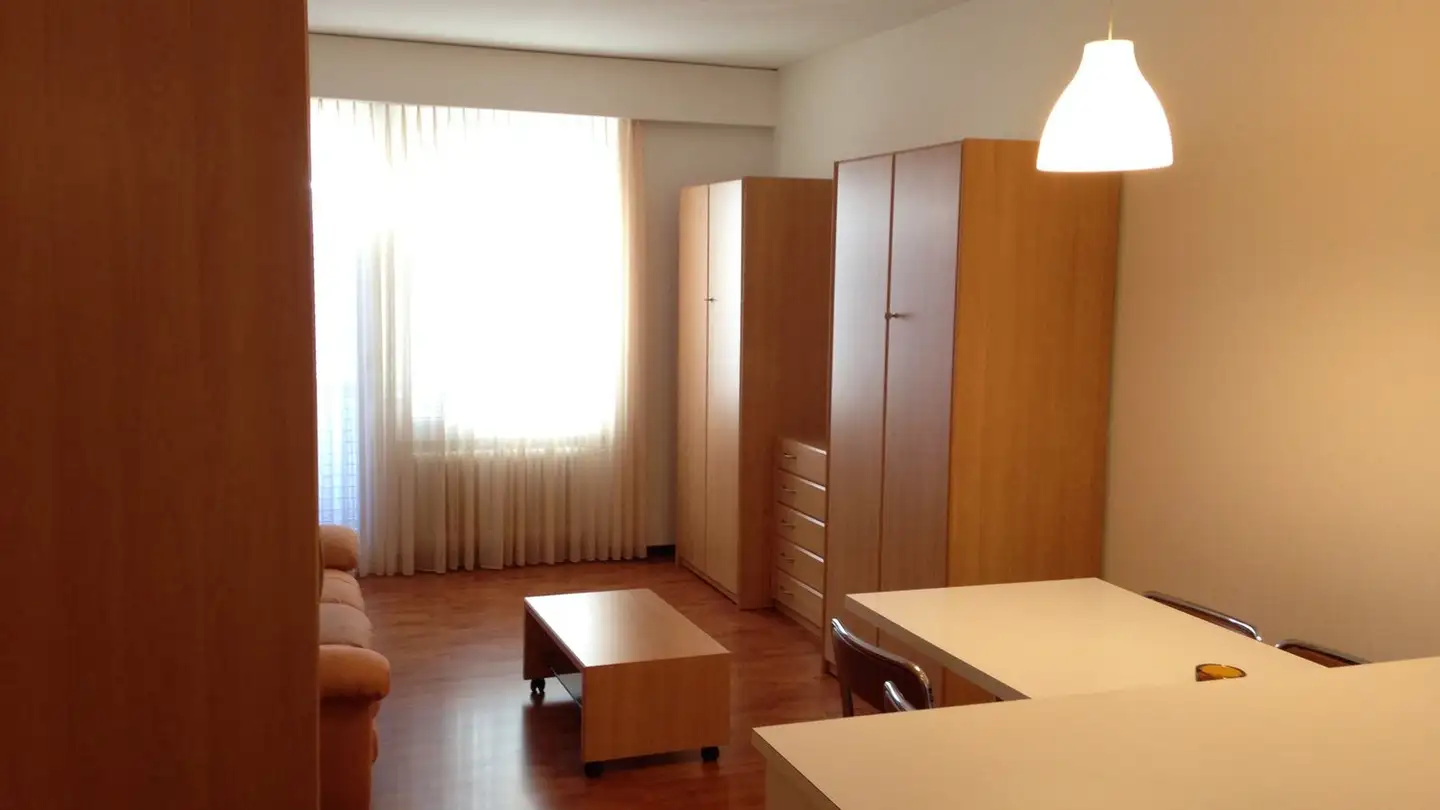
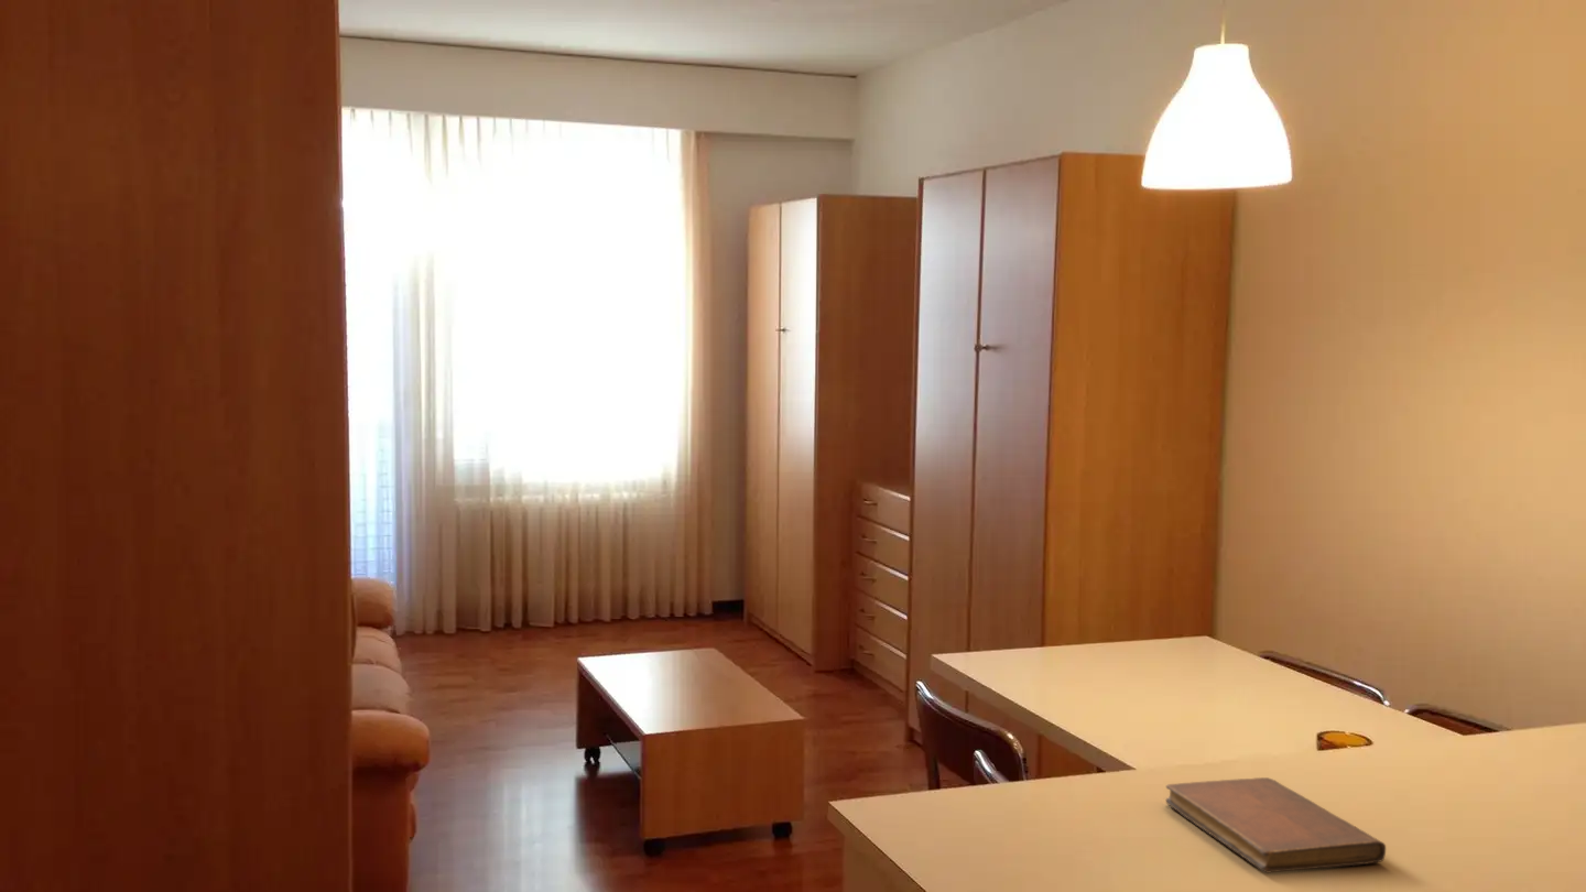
+ notebook [1165,776,1387,874]
